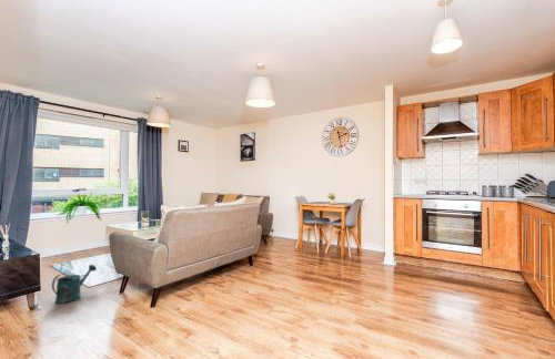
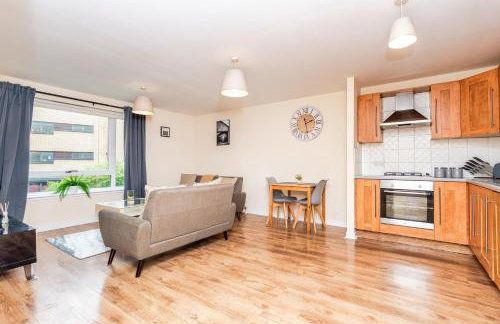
- watering can [51,264,98,305]
